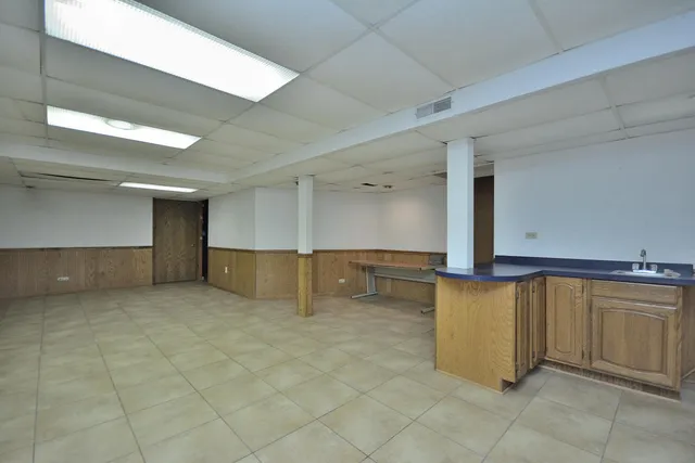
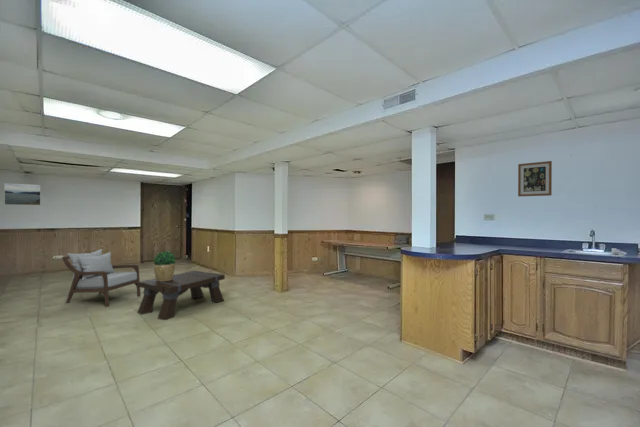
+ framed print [3,182,41,206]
+ coffee table [136,270,226,321]
+ wall art [517,160,553,197]
+ armchair [61,248,142,308]
+ potted plant [153,250,177,281]
